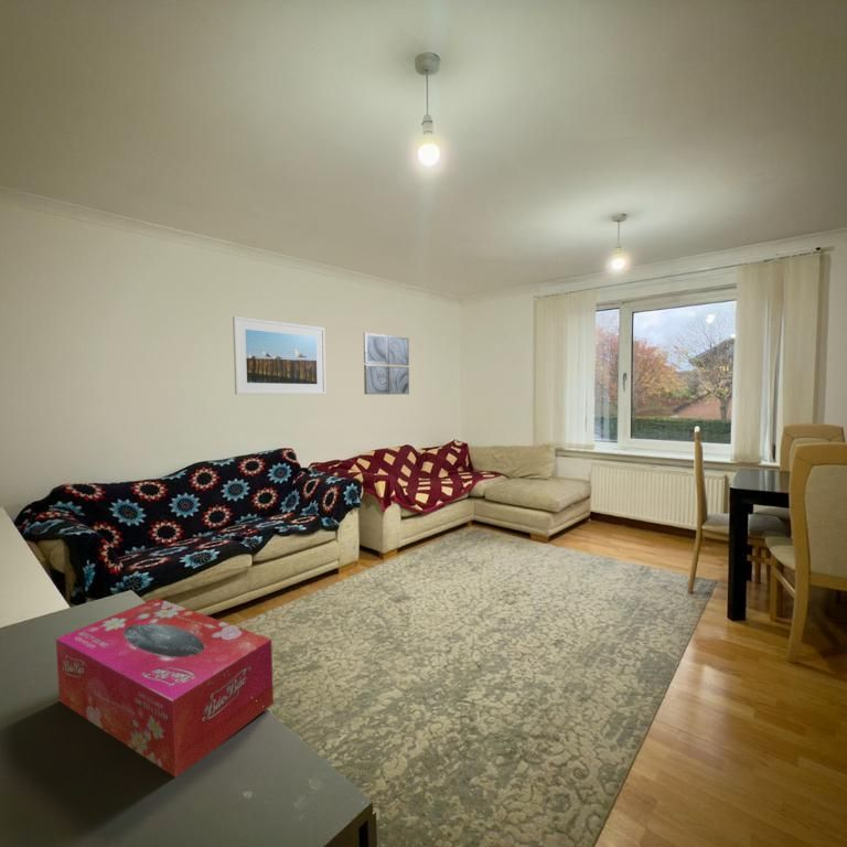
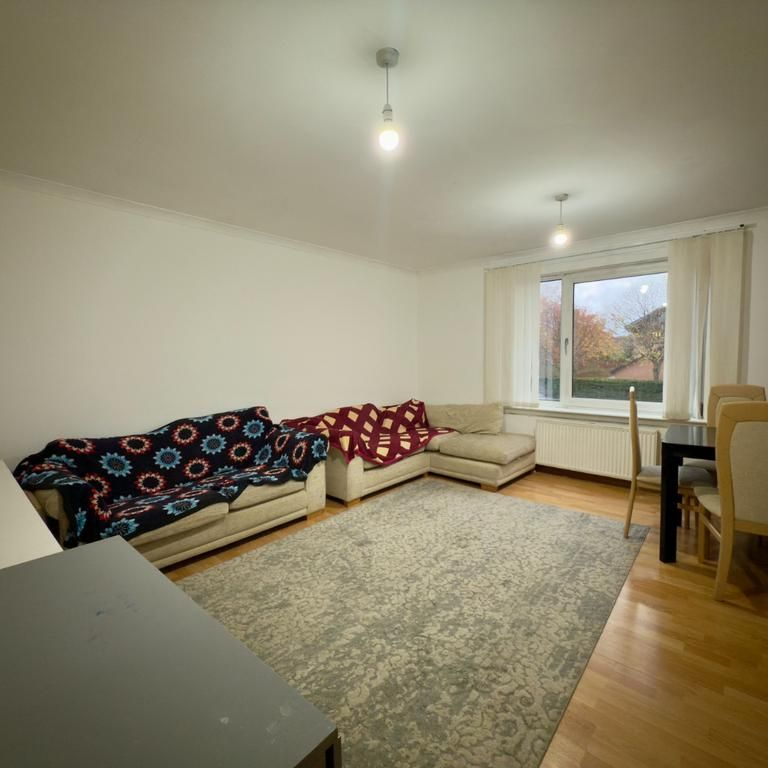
- wall art [363,332,410,396]
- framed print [232,315,328,396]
- tissue box [55,597,275,779]
